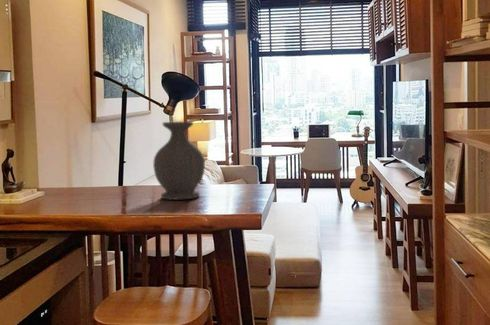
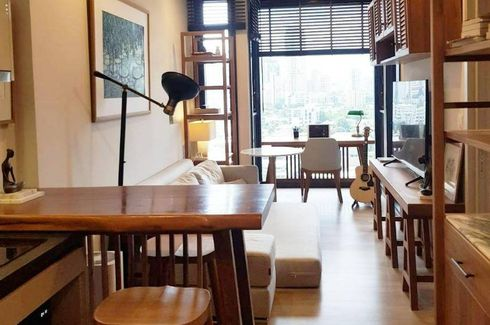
- vase [152,121,206,201]
